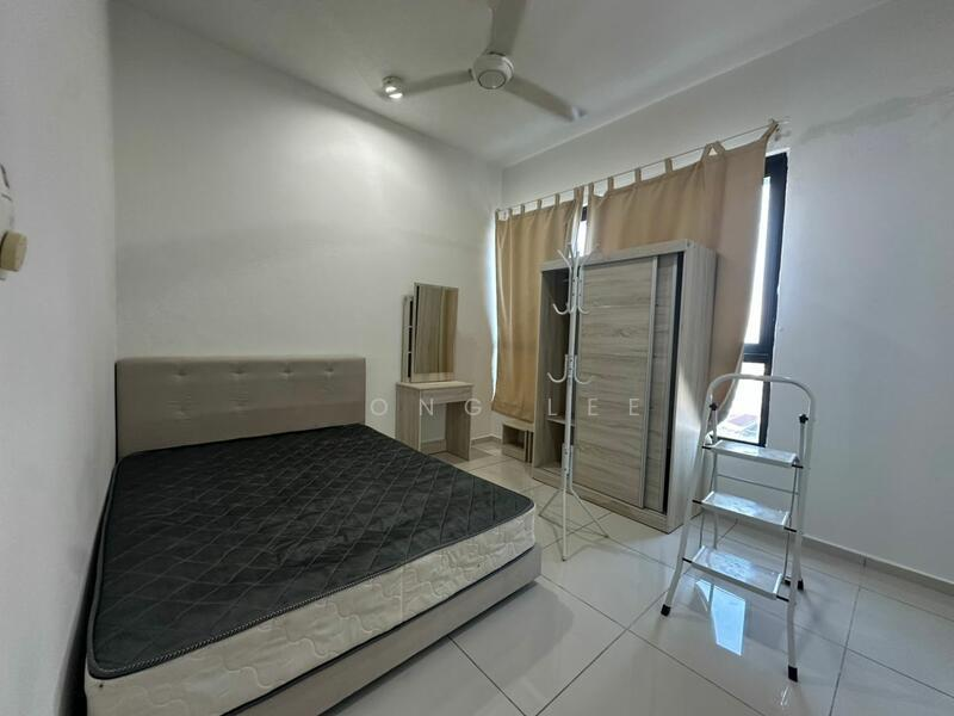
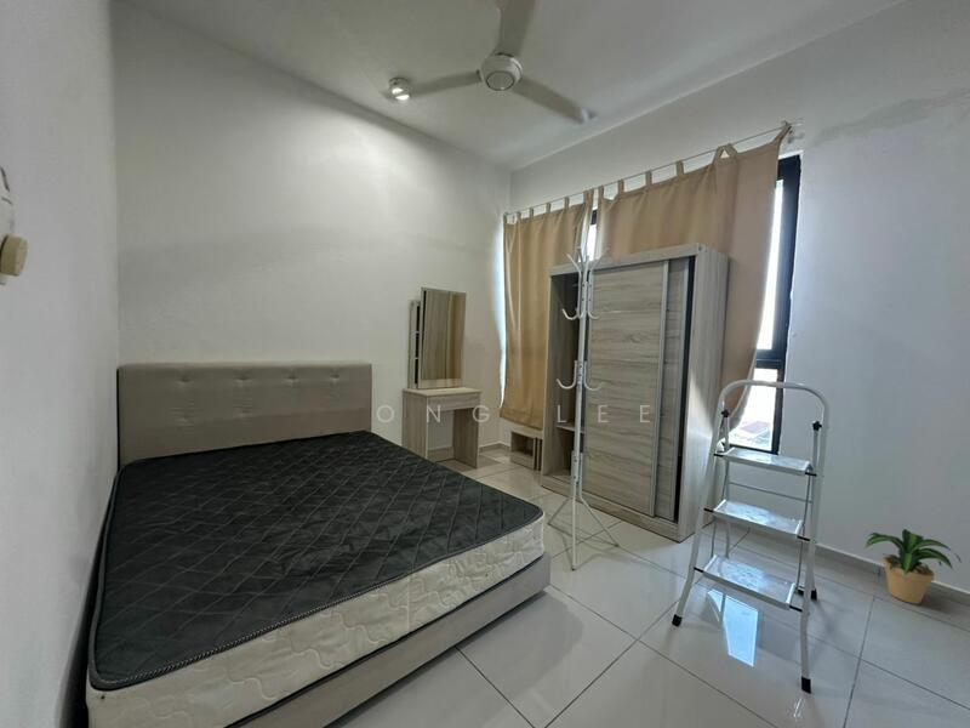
+ potted plant [863,528,963,605]
